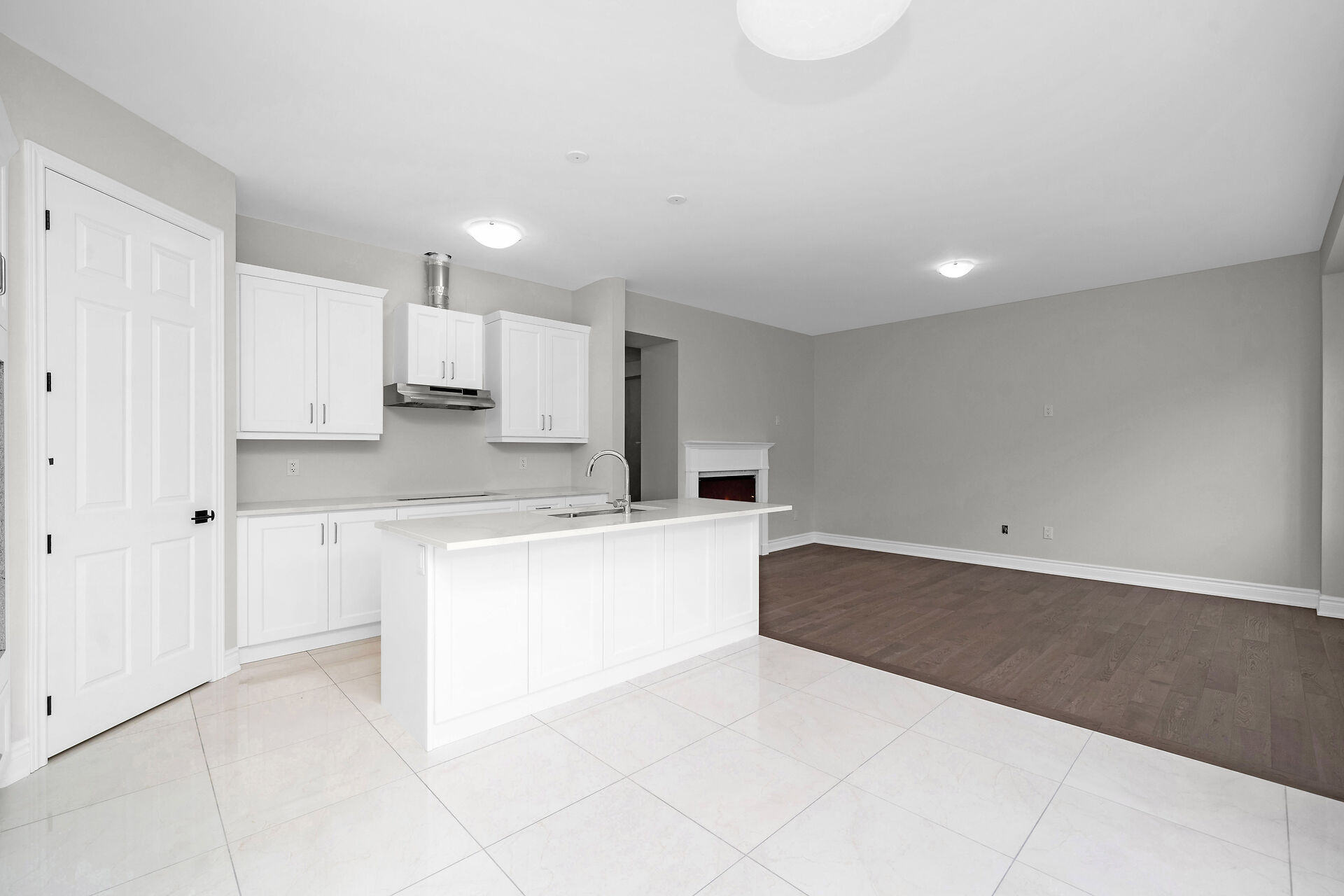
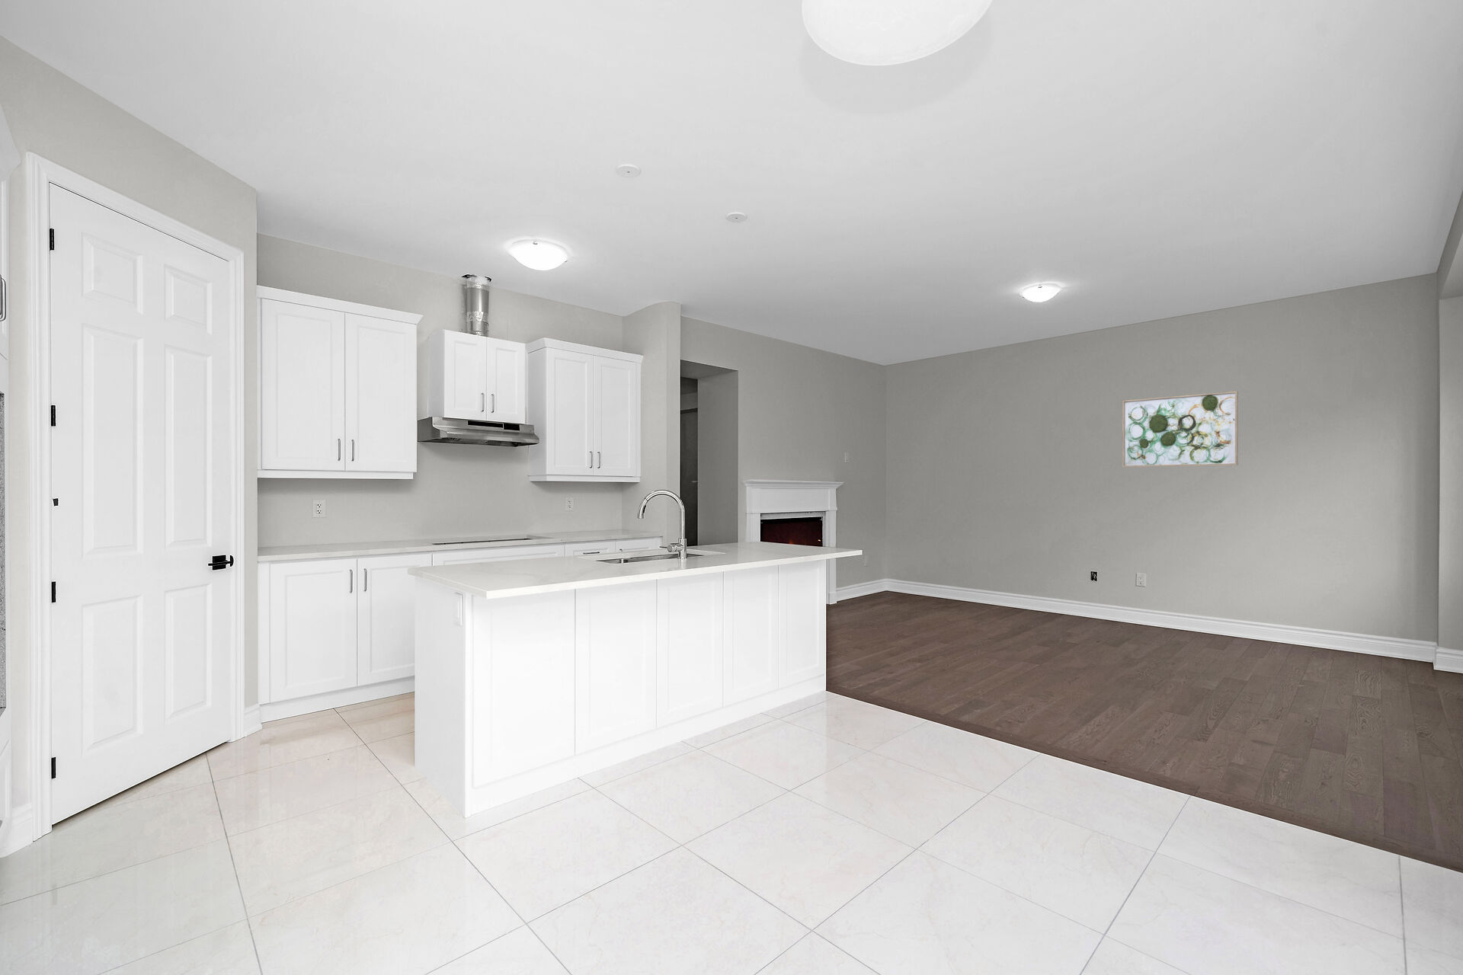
+ wall art [1121,391,1239,468]
